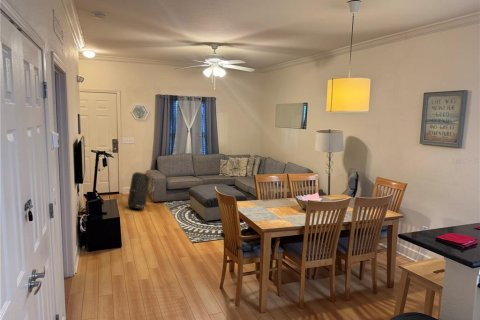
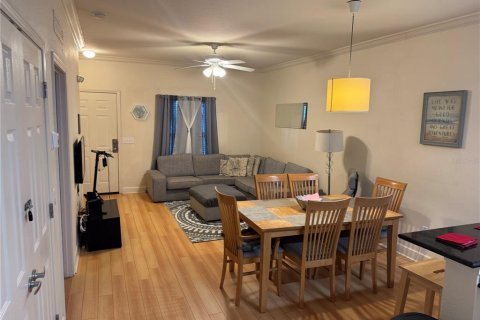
- backpack [127,171,156,210]
